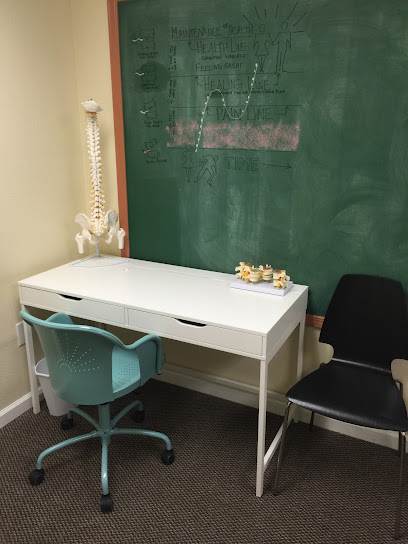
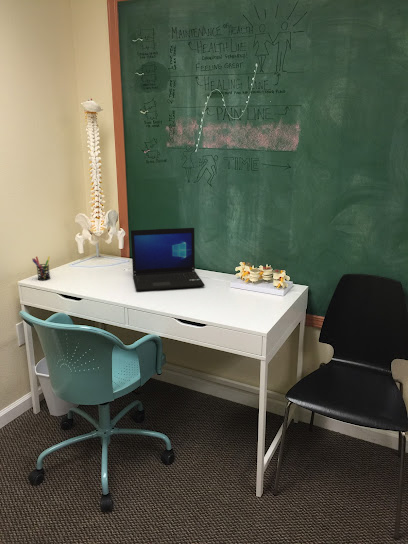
+ laptop [130,227,206,292]
+ pen holder [31,255,51,282]
